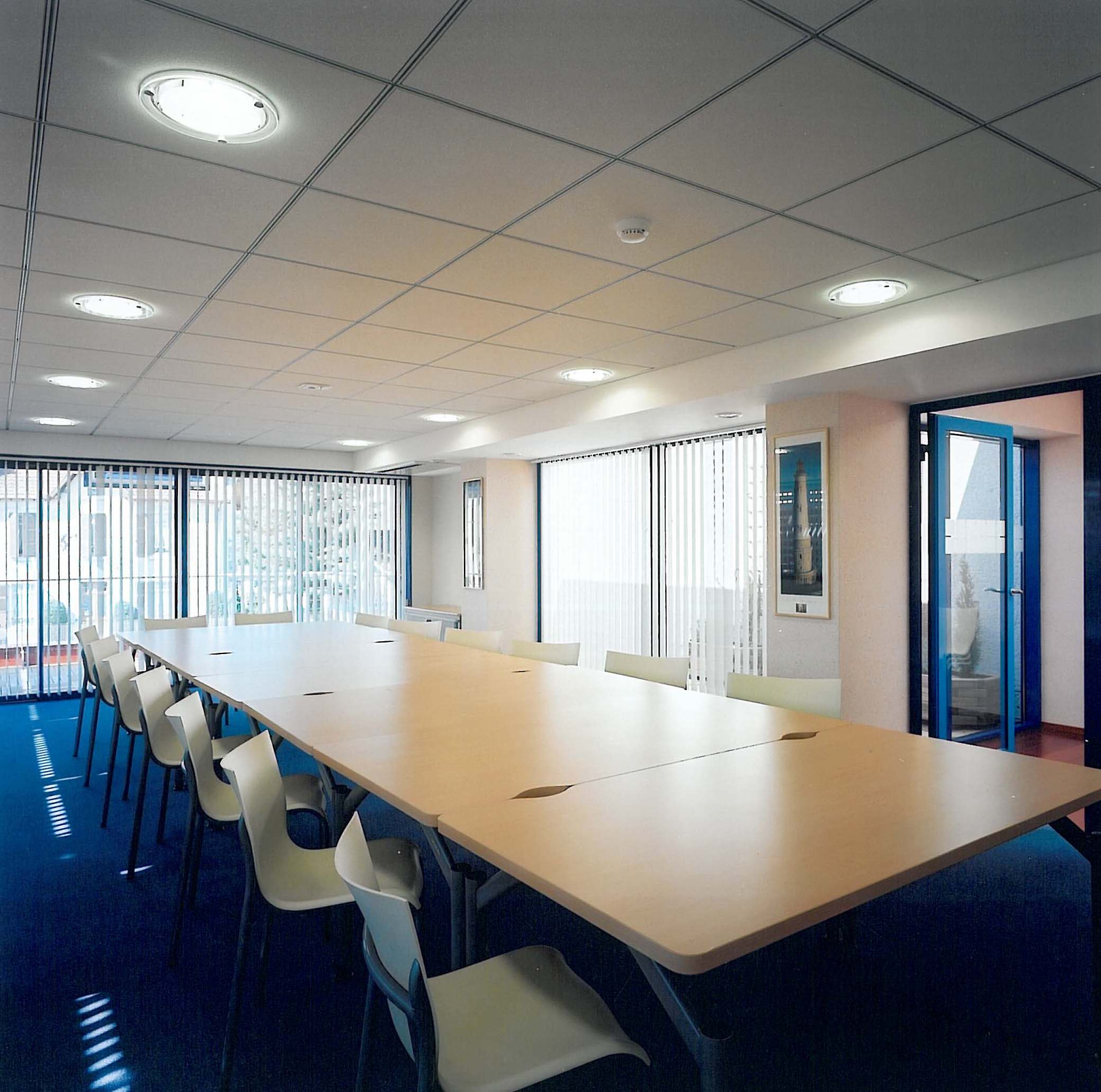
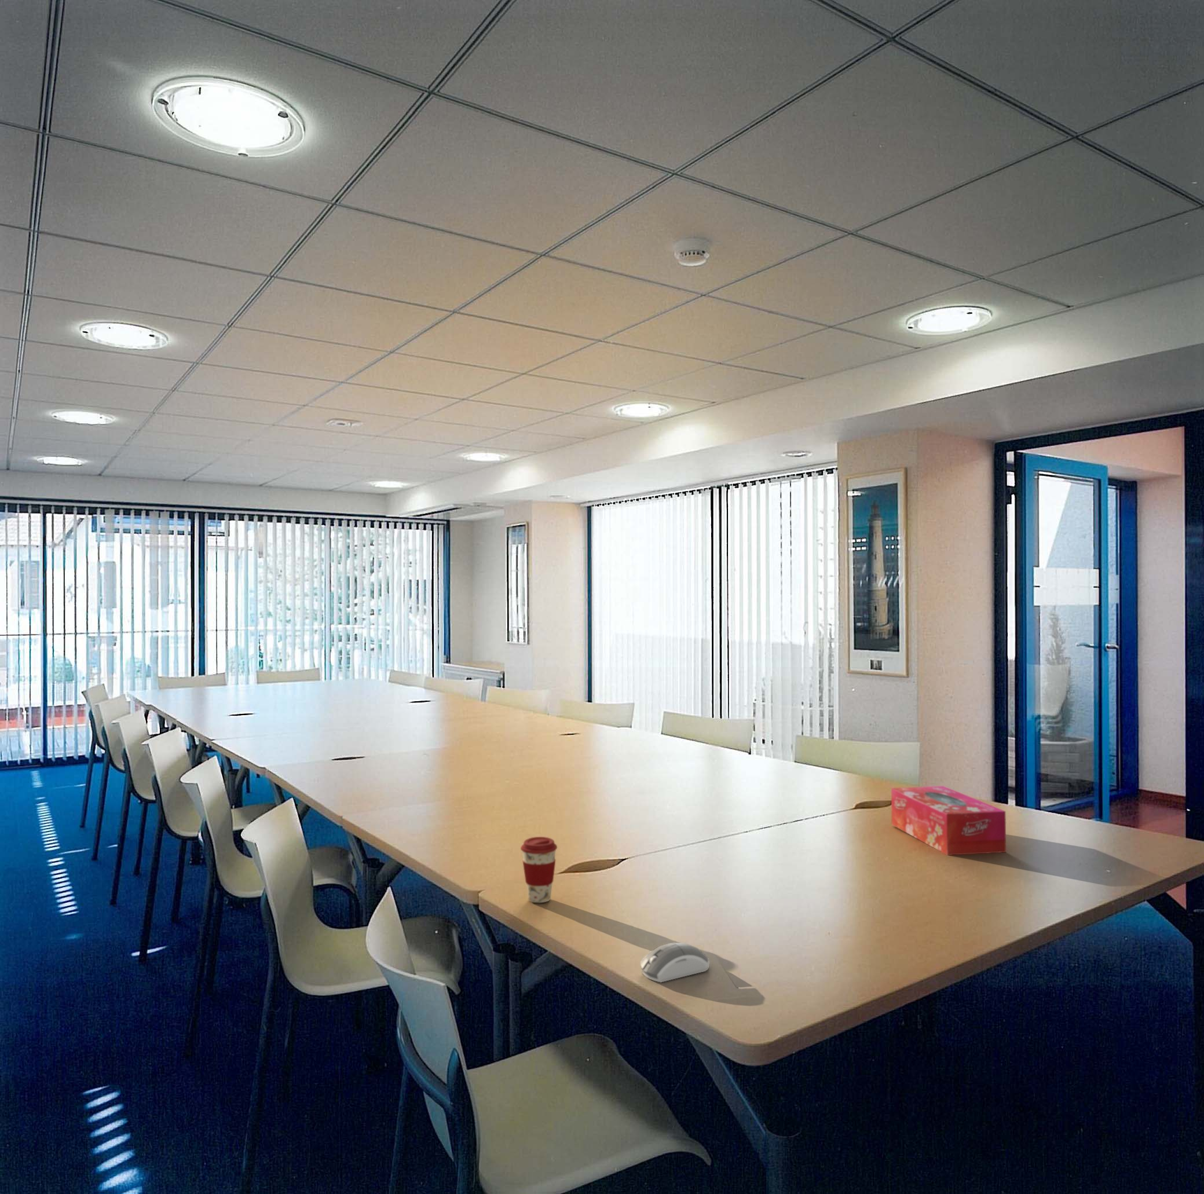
+ tissue box [890,785,1006,856]
+ coffee cup [521,836,558,903]
+ computer mouse [640,943,711,983]
